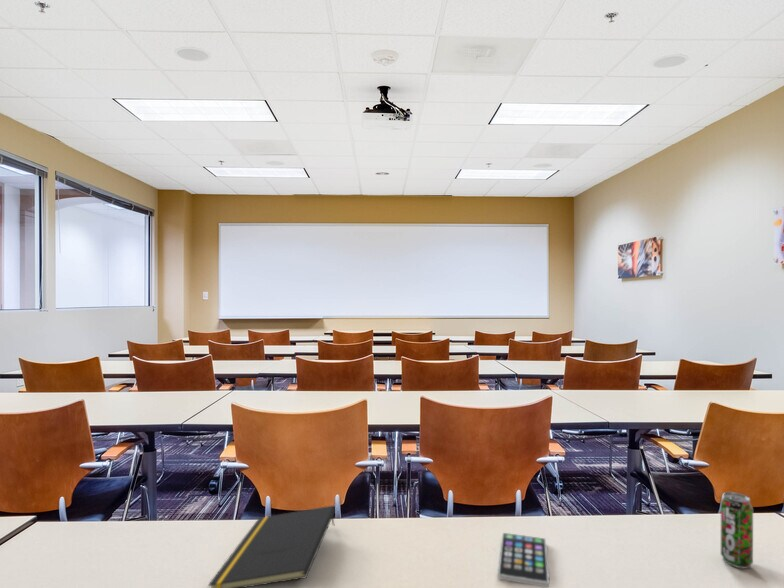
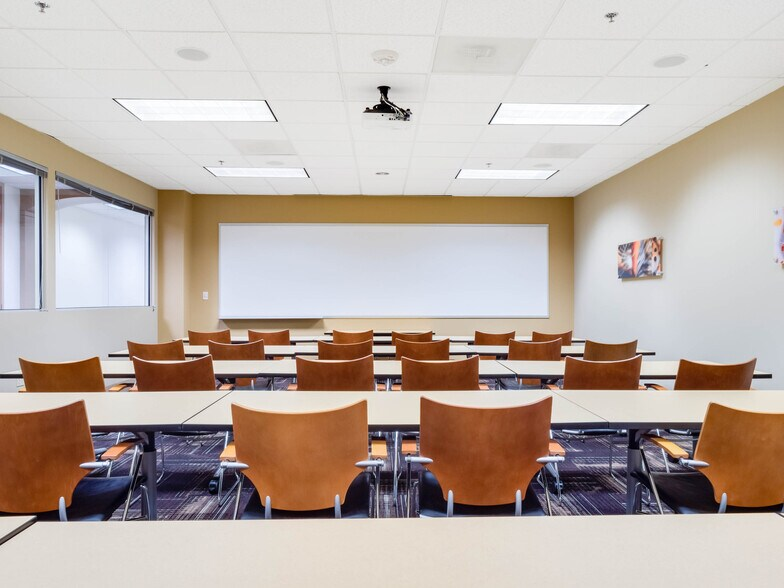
- notepad [207,505,336,588]
- smartphone [497,532,550,588]
- beverage can [720,491,754,570]
